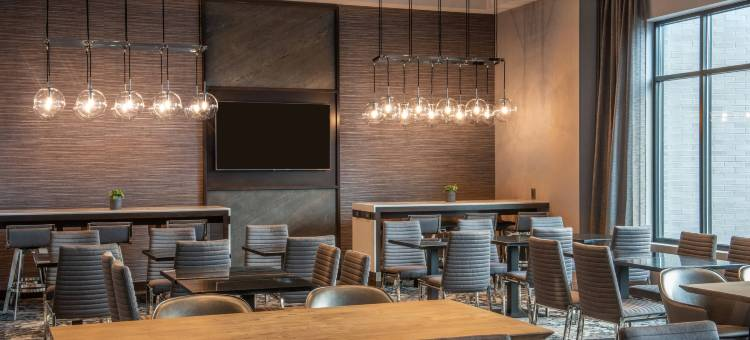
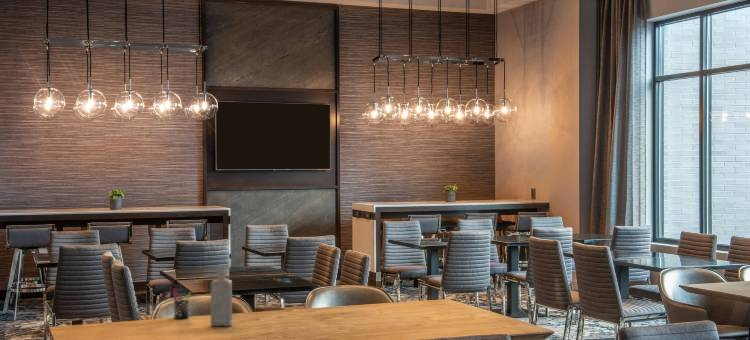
+ pen holder [170,288,192,320]
+ bottle [210,265,233,327]
